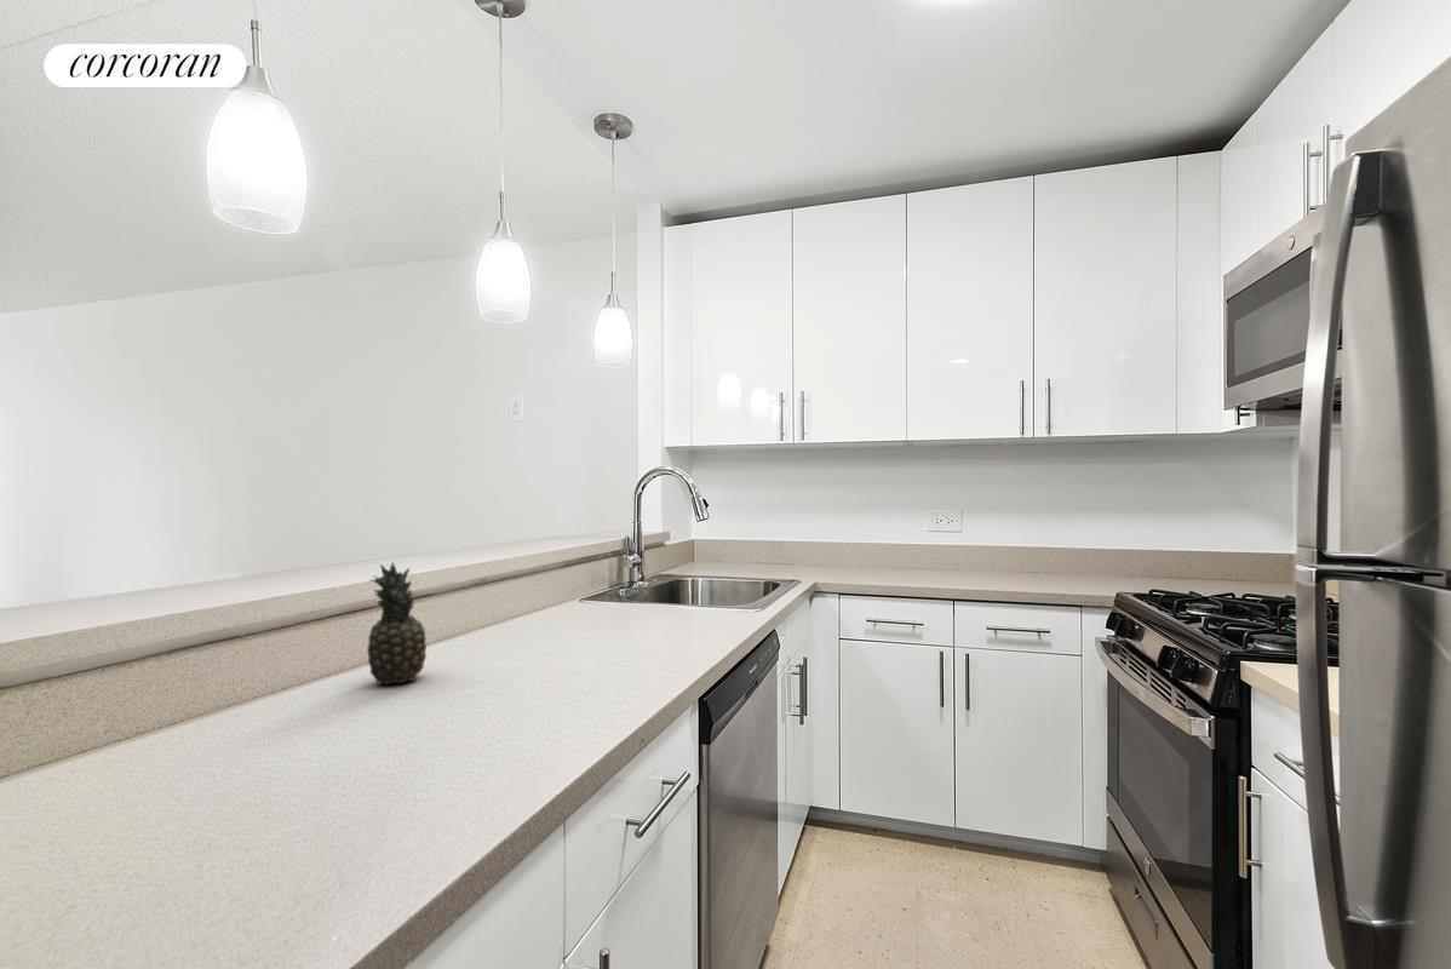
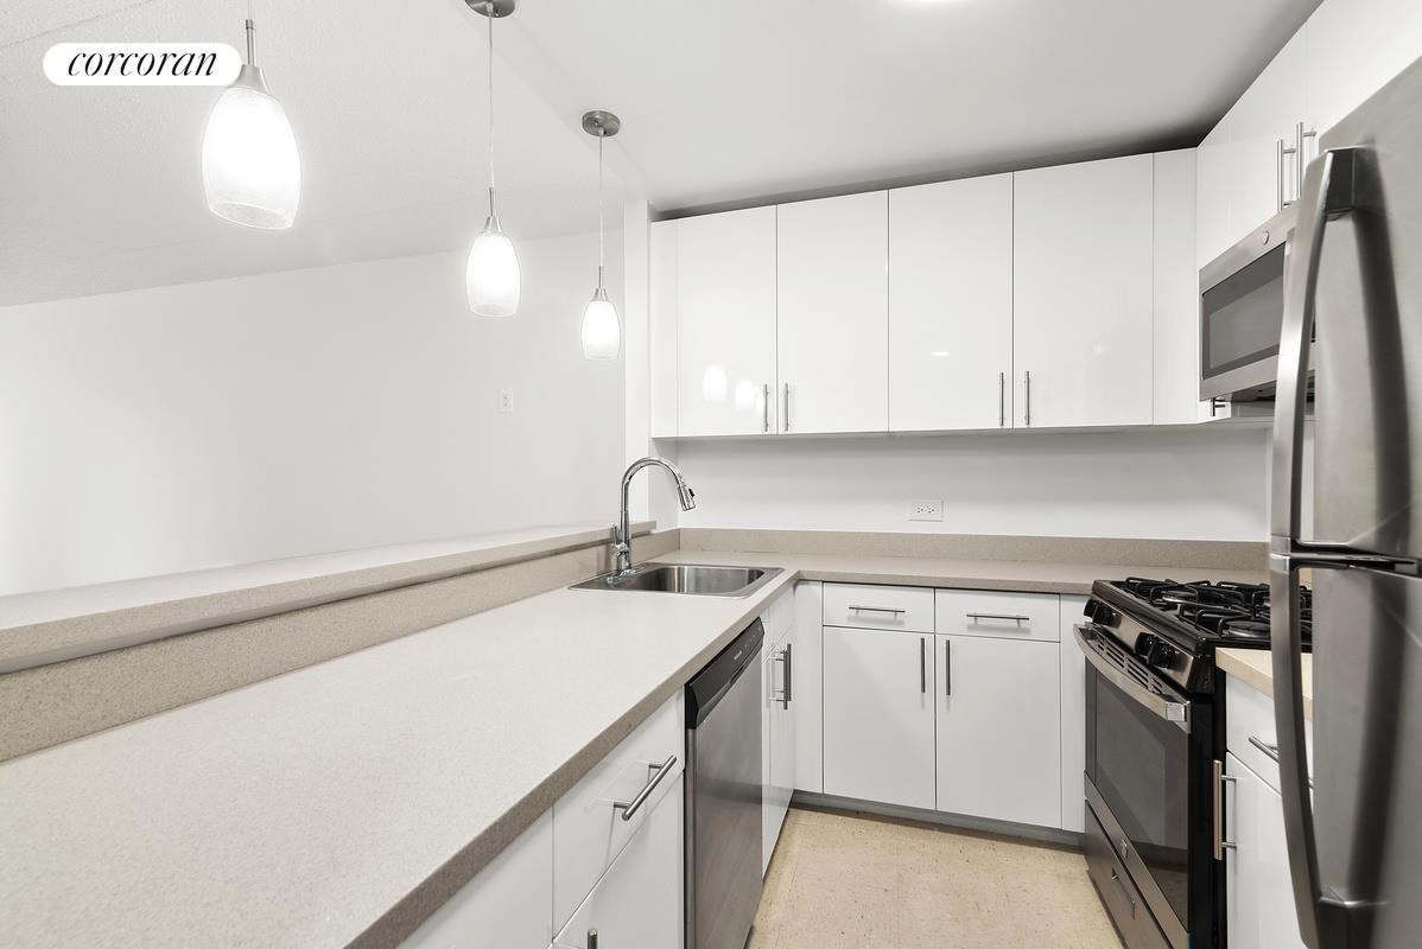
- fruit [366,561,428,686]
